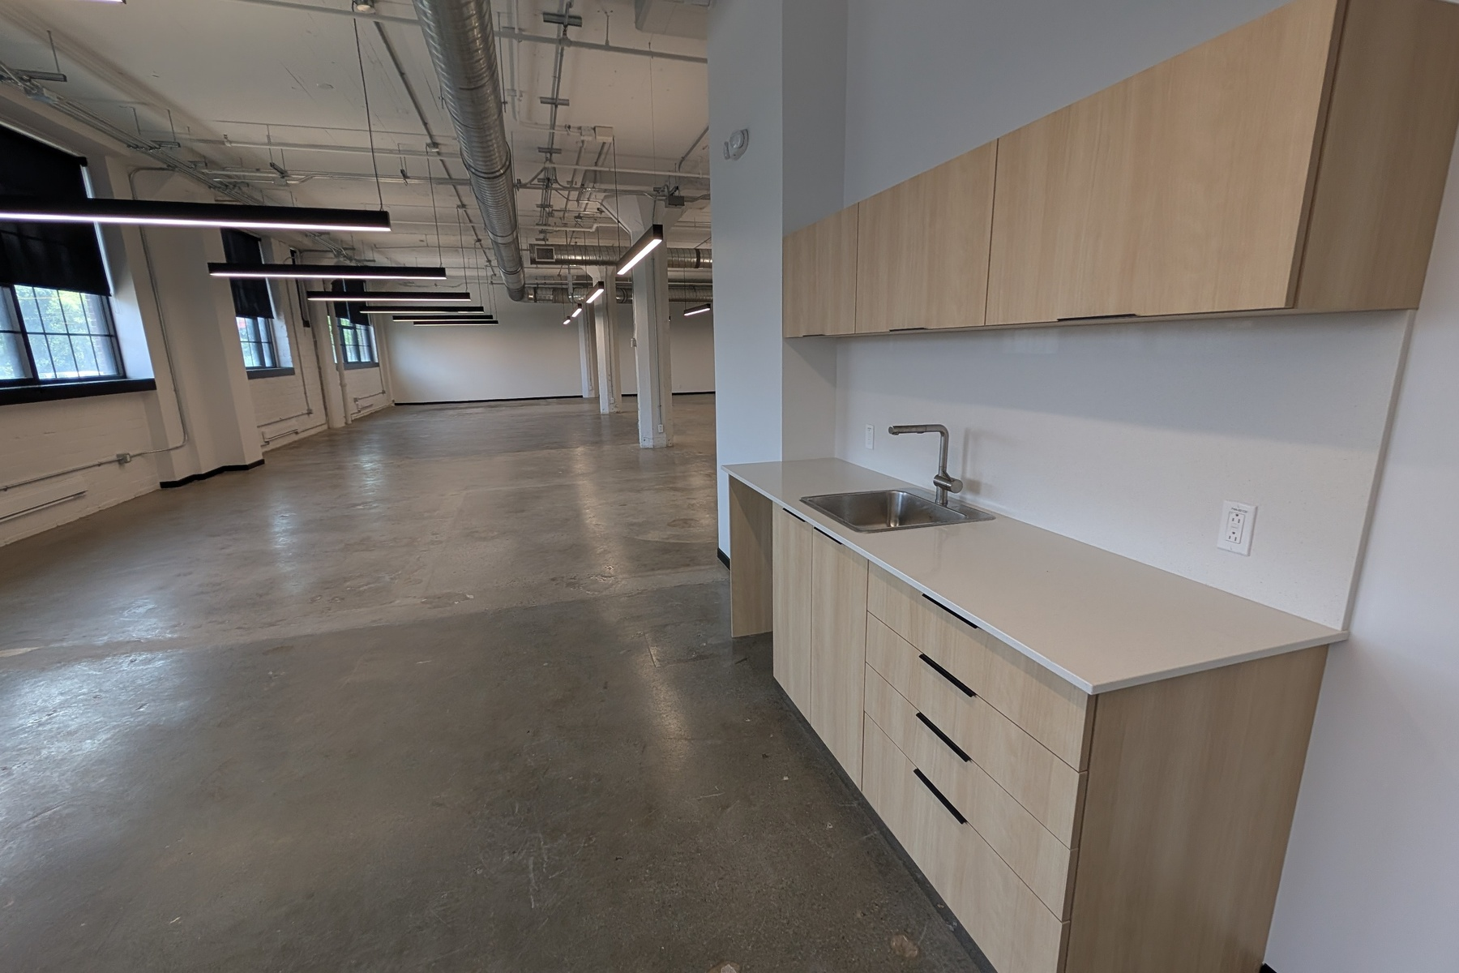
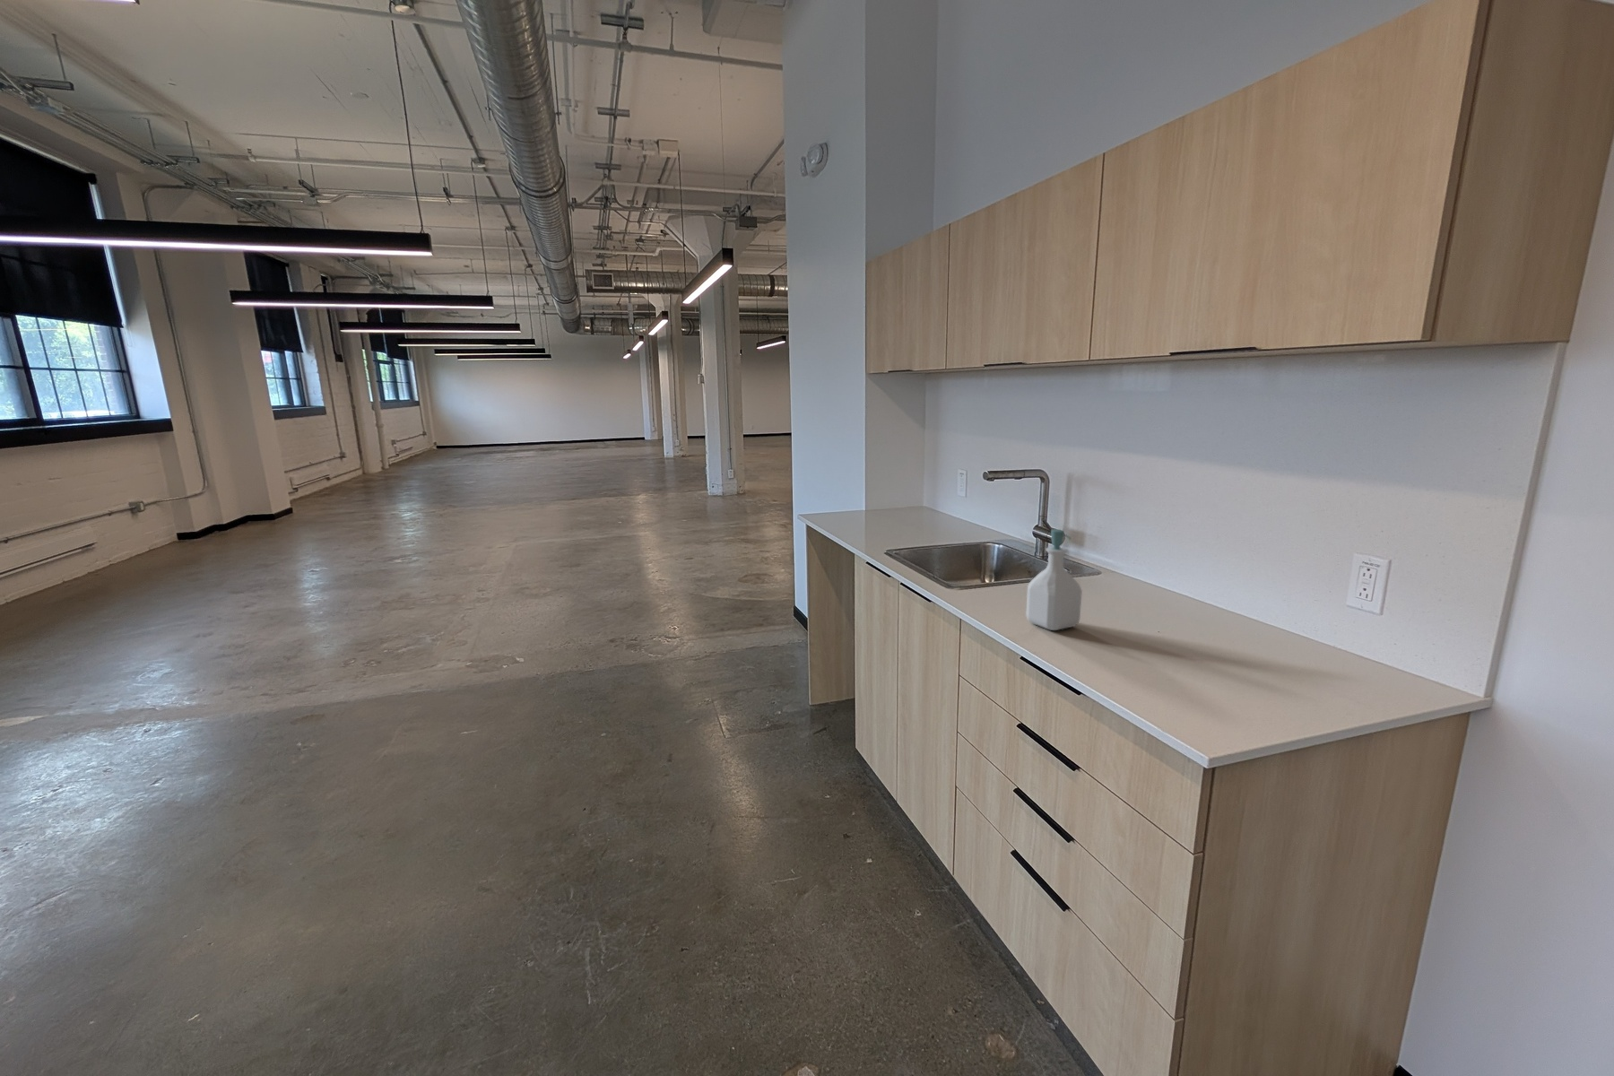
+ soap bottle [1024,528,1083,632]
